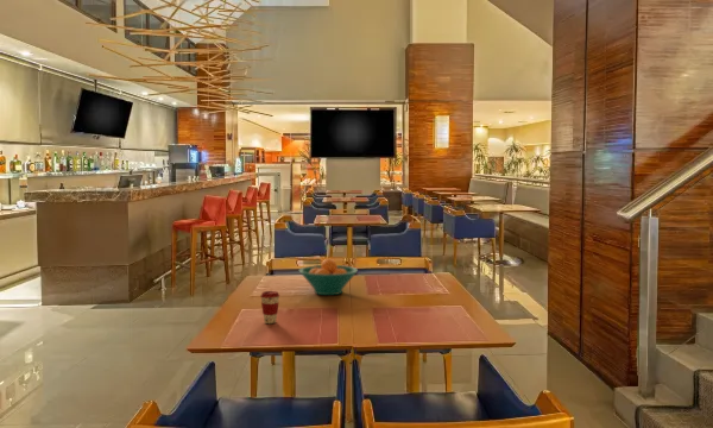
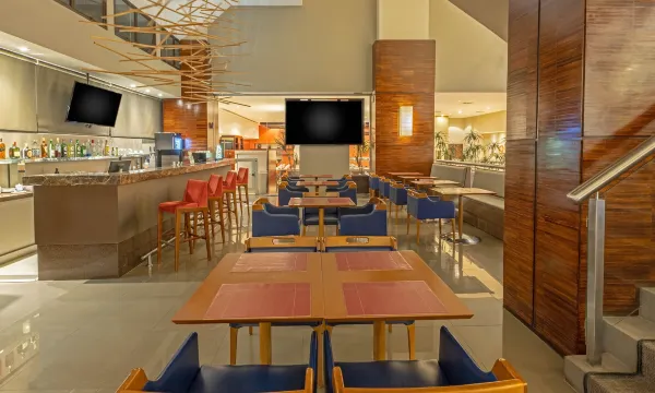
- fruit bowl [298,258,359,296]
- coffee cup [259,290,280,325]
